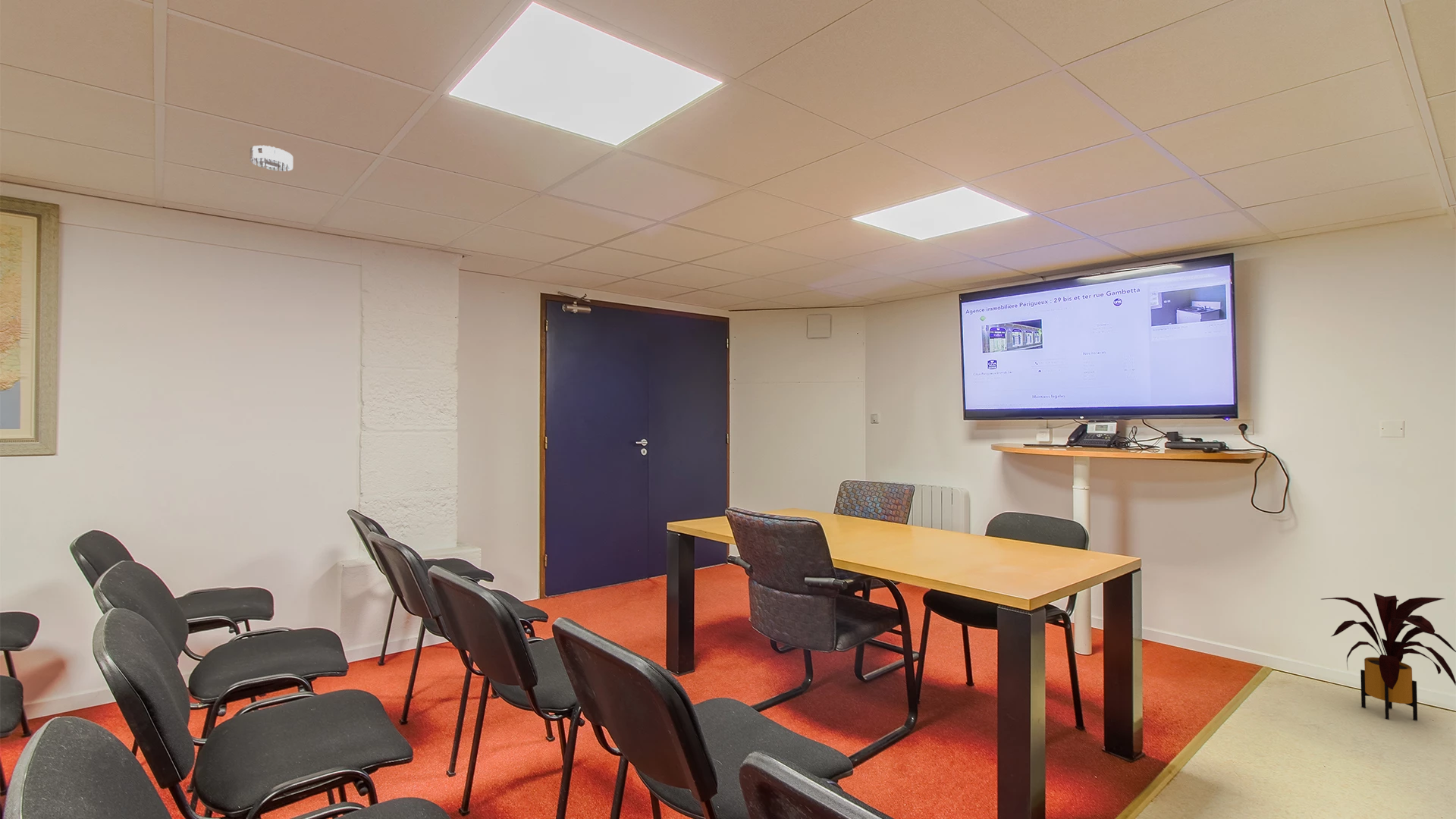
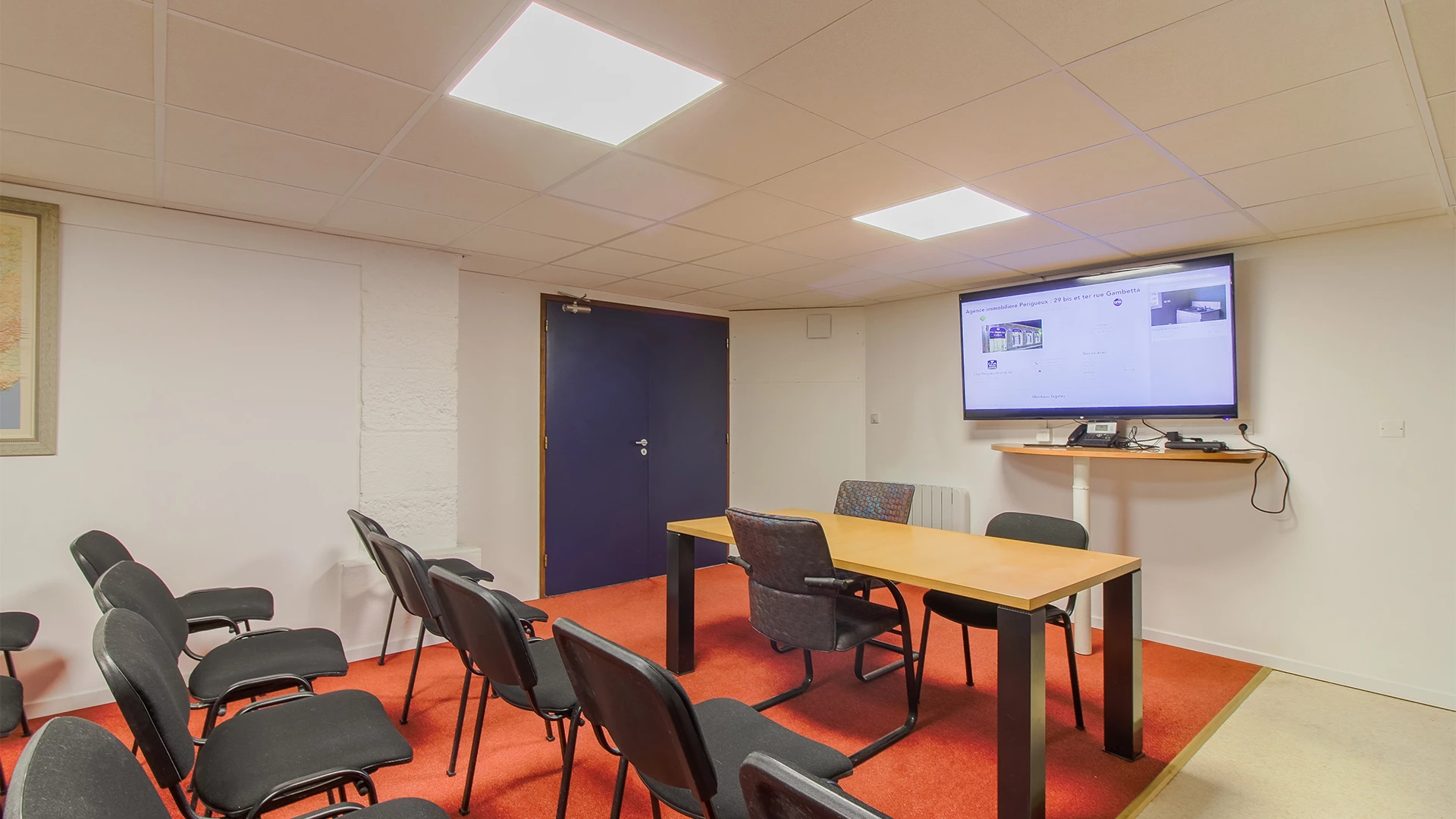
- house plant [1320,592,1456,721]
- smoke detector [249,145,293,172]
